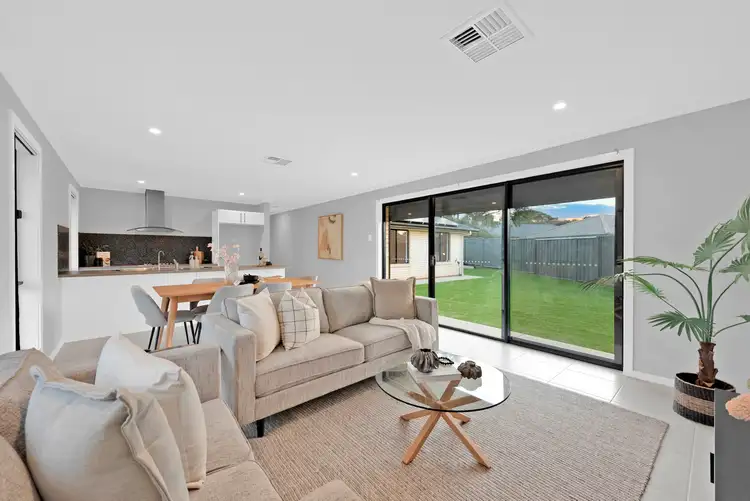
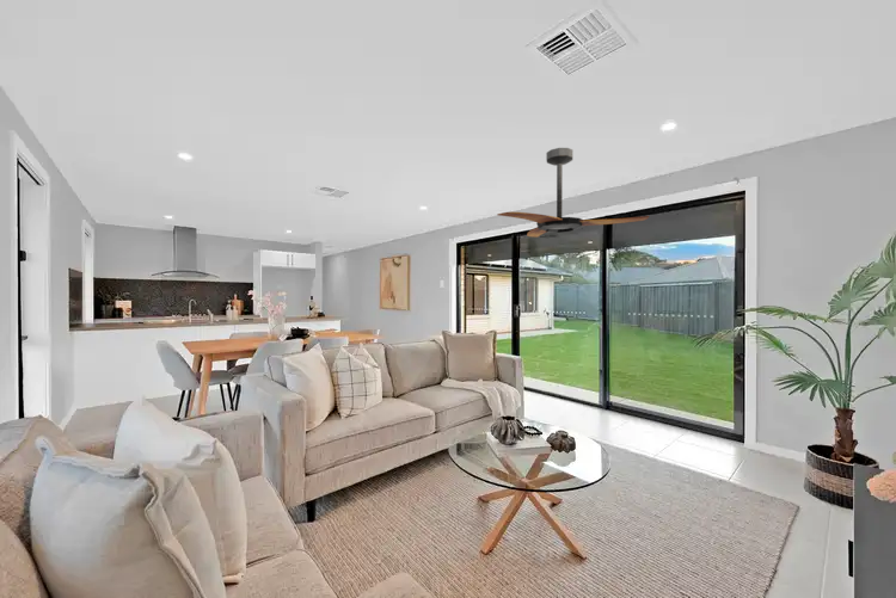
+ ceiling fan [496,147,650,239]
